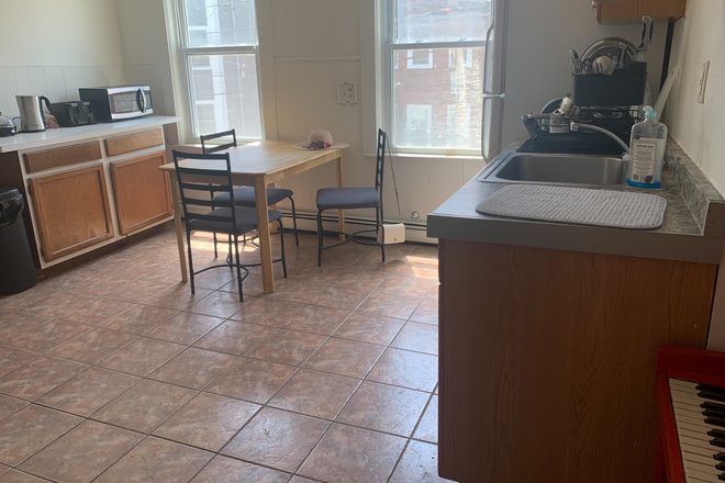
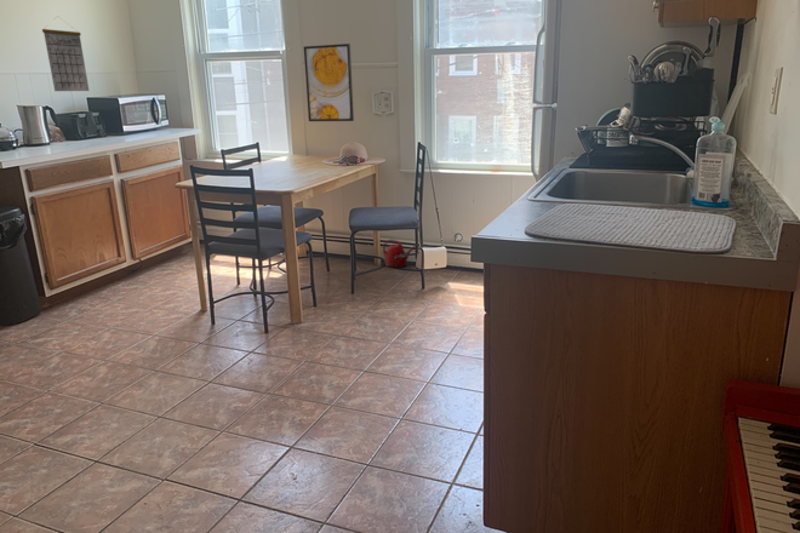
+ watering can [382,239,417,269]
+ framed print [303,42,355,122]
+ calendar [41,15,90,92]
